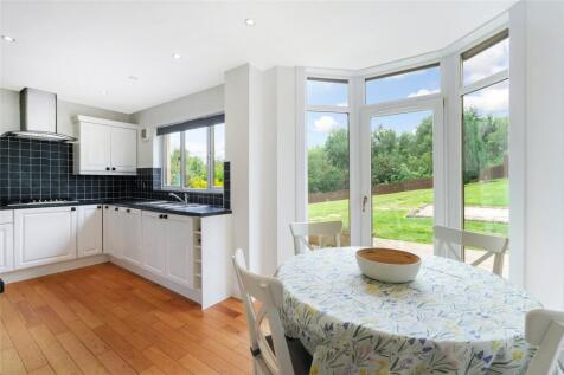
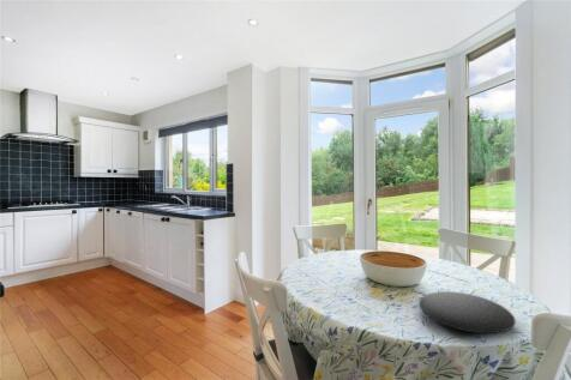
+ plate [417,290,517,334]
